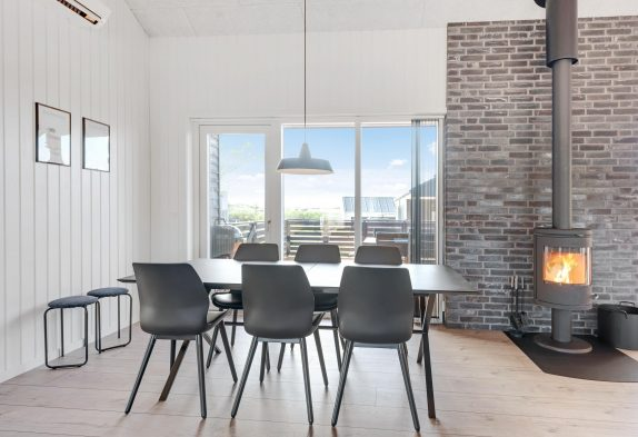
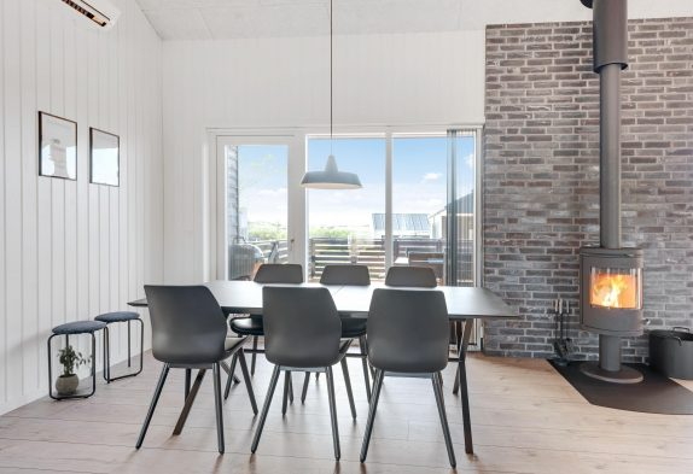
+ potted plant [54,344,94,397]
